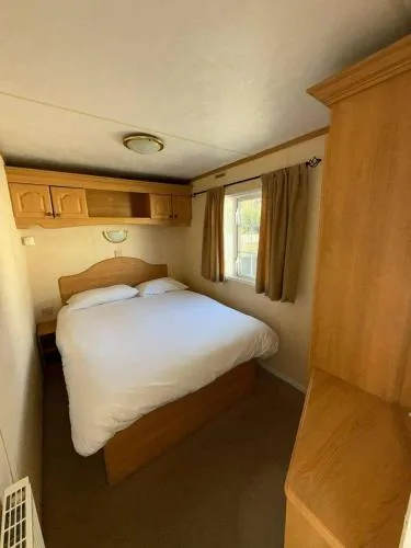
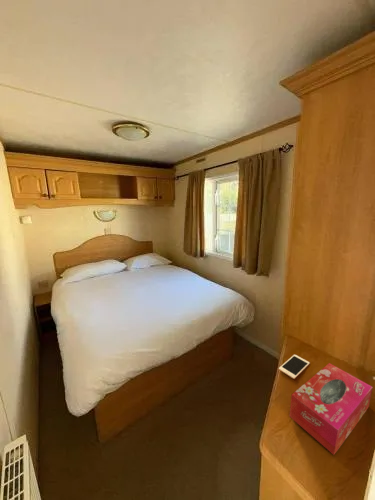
+ tissue box [289,362,374,456]
+ cell phone [278,354,311,380]
